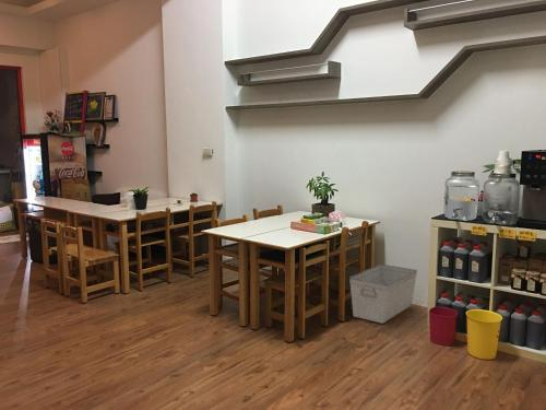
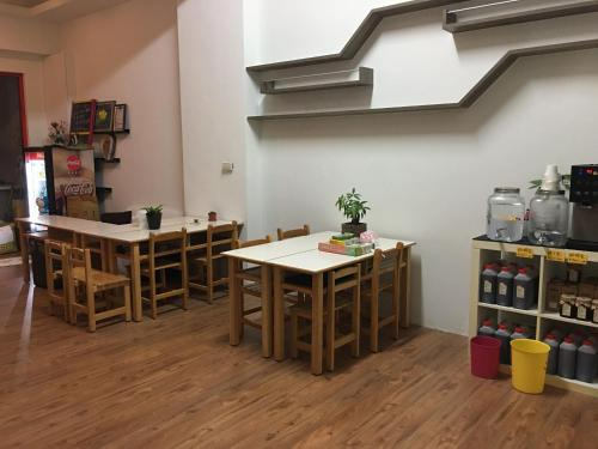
- storage bin [348,263,418,325]
